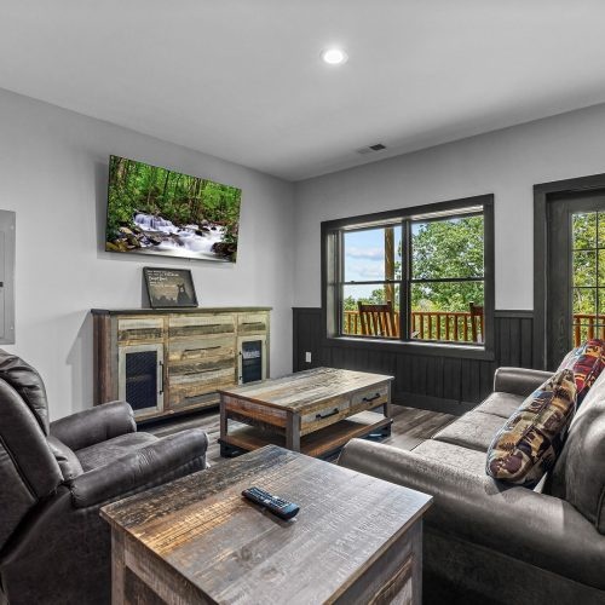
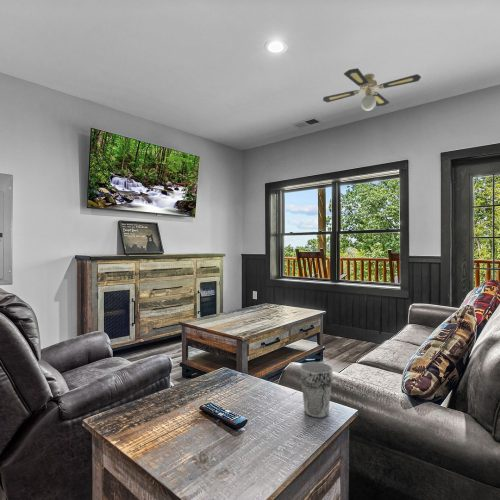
+ ceiling fan [322,67,422,112]
+ cup [299,361,334,418]
